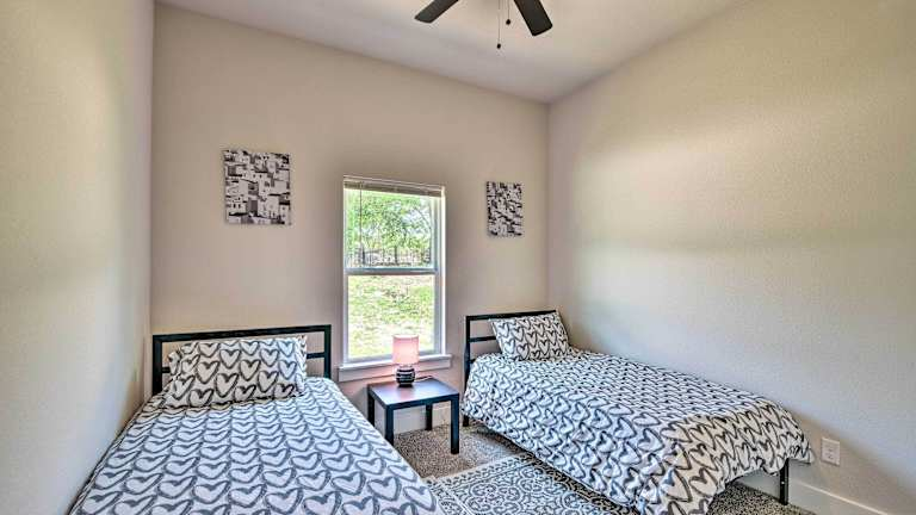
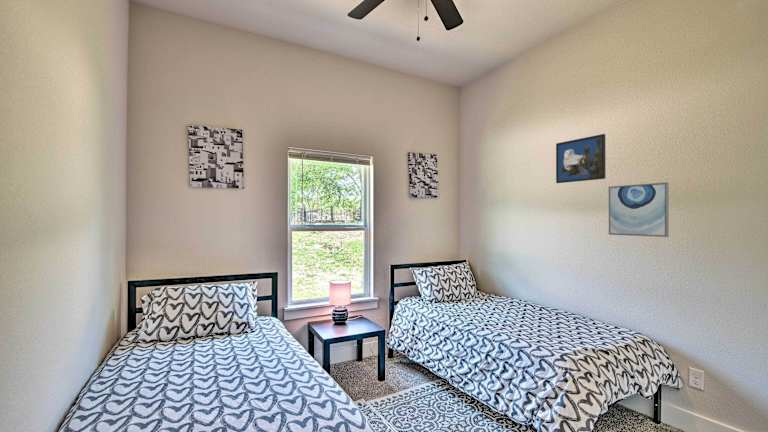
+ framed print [555,133,606,184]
+ wall art [608,181,670,238]
